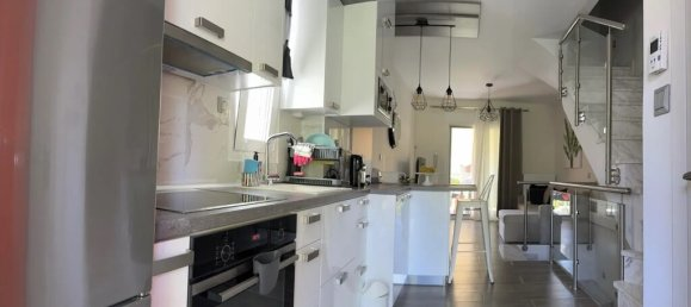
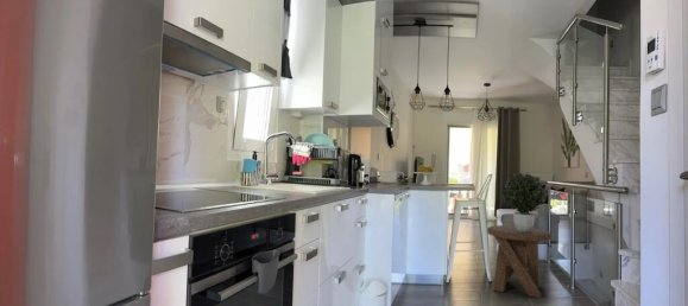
+ potted plant [500,172,549,234]
+ music stool [486,224,553,299]
